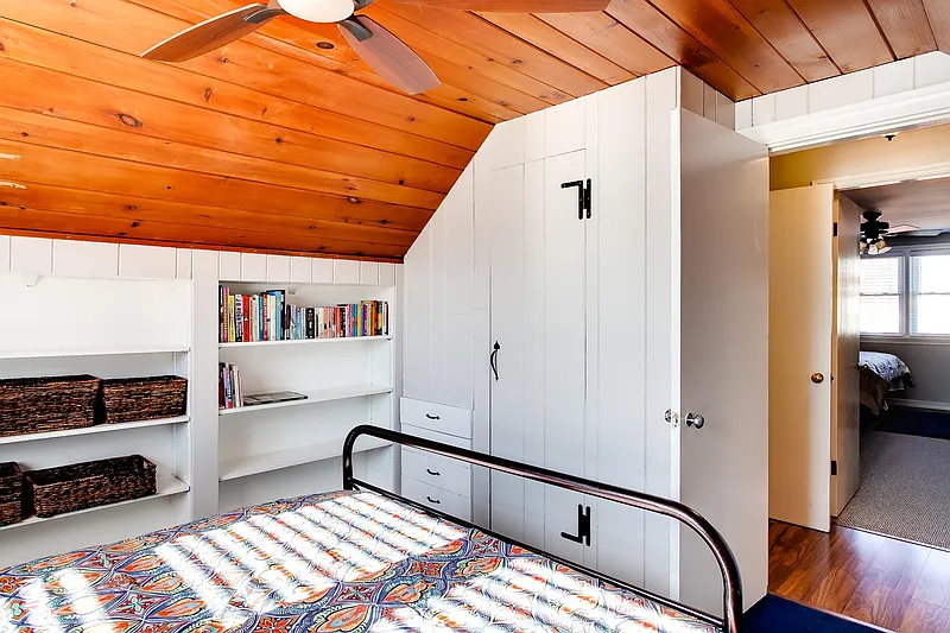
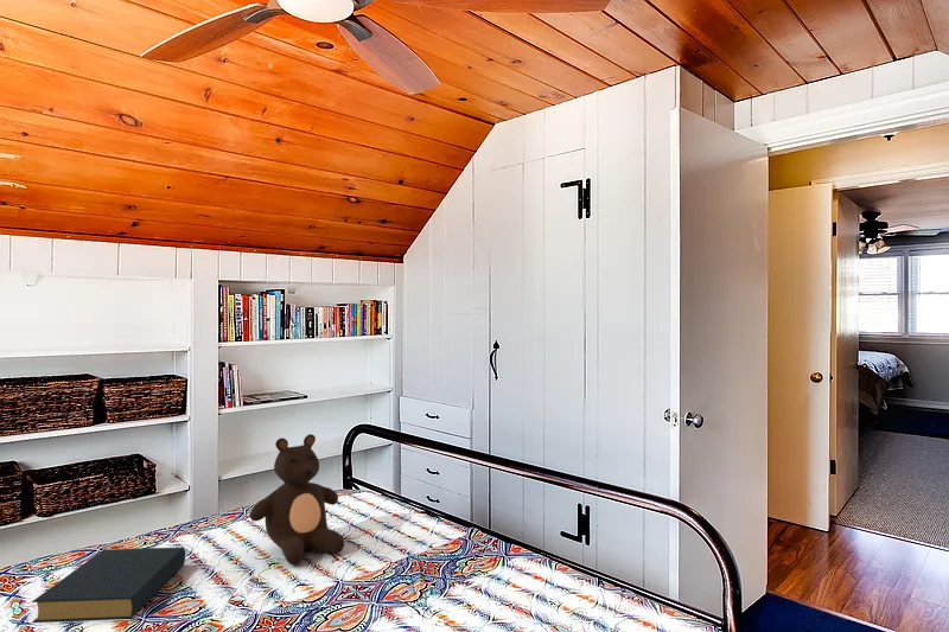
+ teddy bear [249,433,345,566]
+ hardback book [31,547,186,624]
